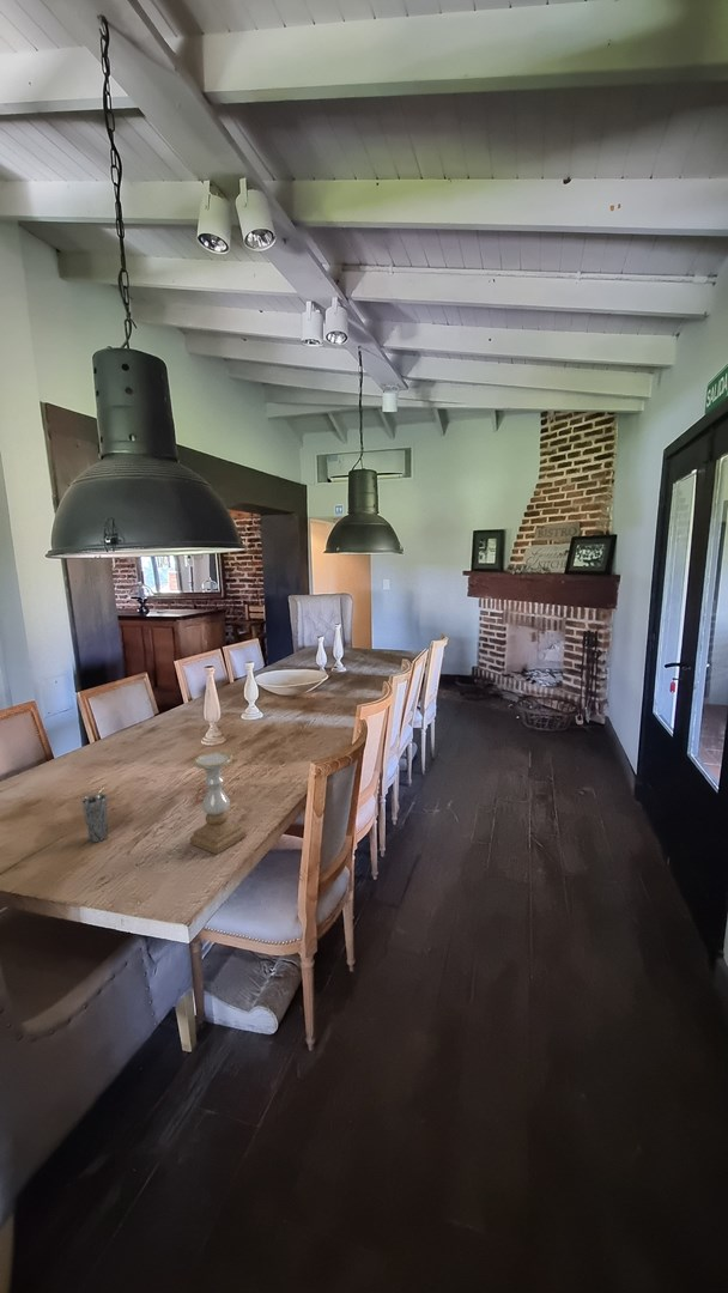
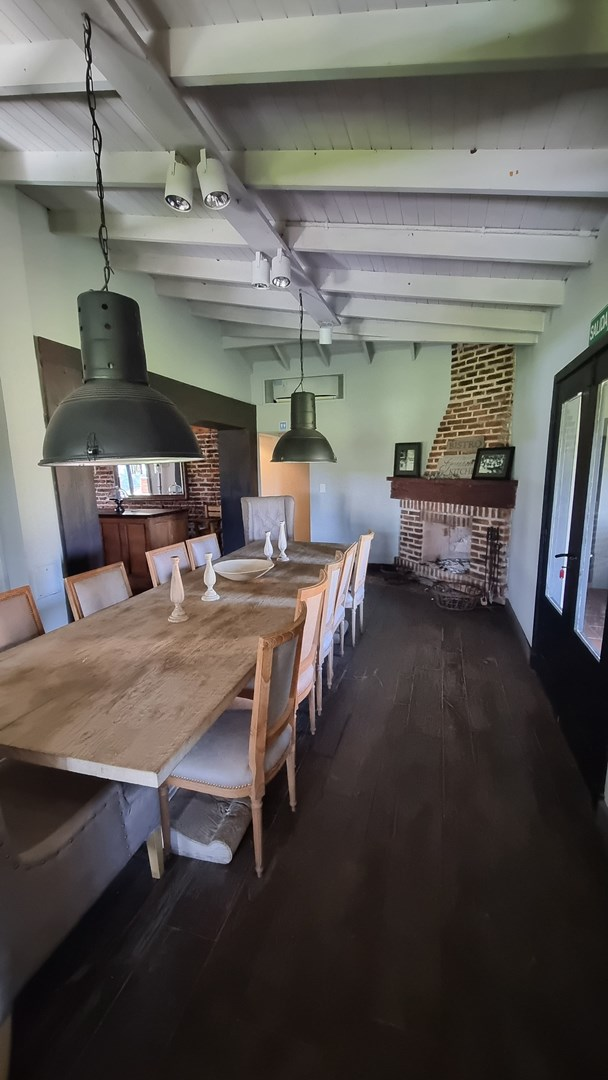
- candle holder [189,751,247,855]
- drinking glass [80,793,109,843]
